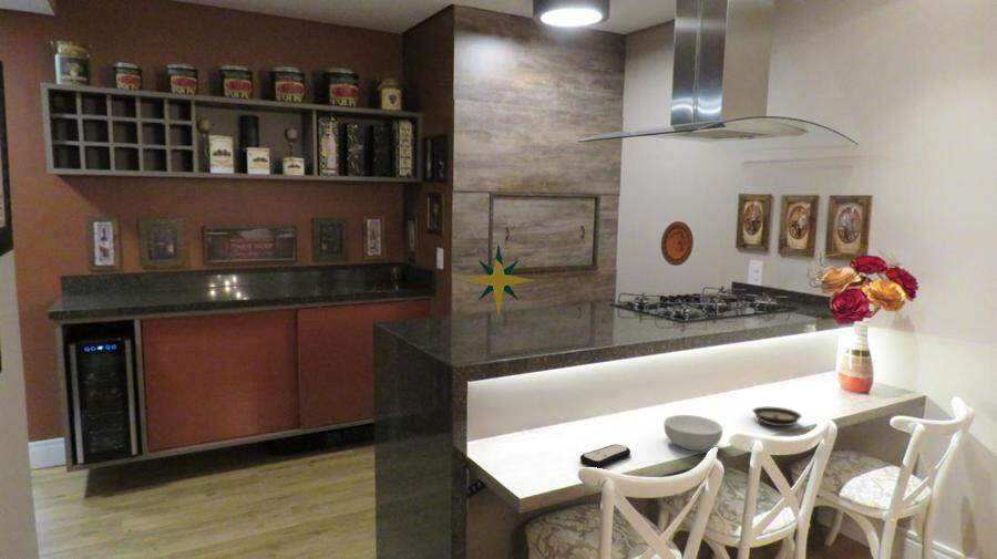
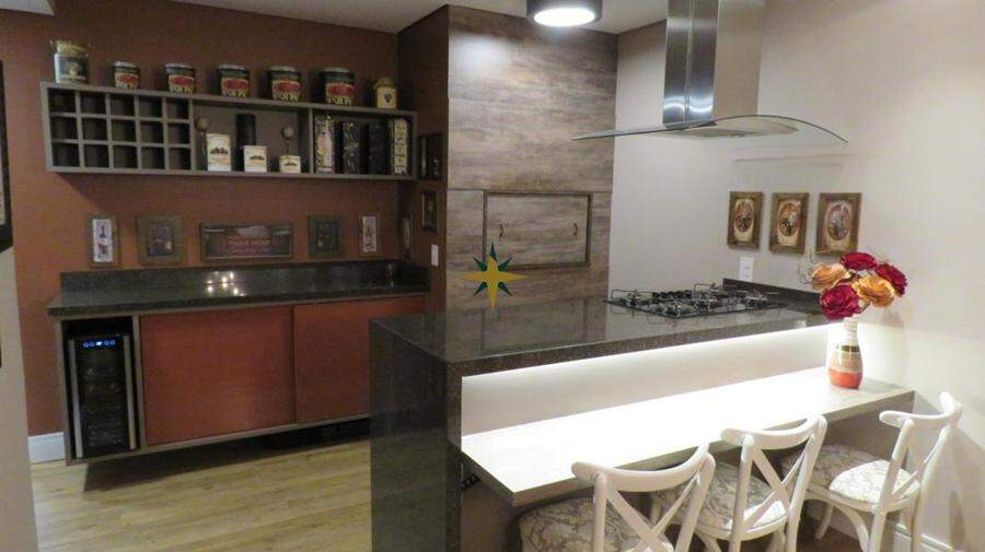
- saucer [752,406,802,427]
- decorative plate [660,220,695,267]
- remote control [579,444,631,469]
- cereal bowl [664,414,723,452]
